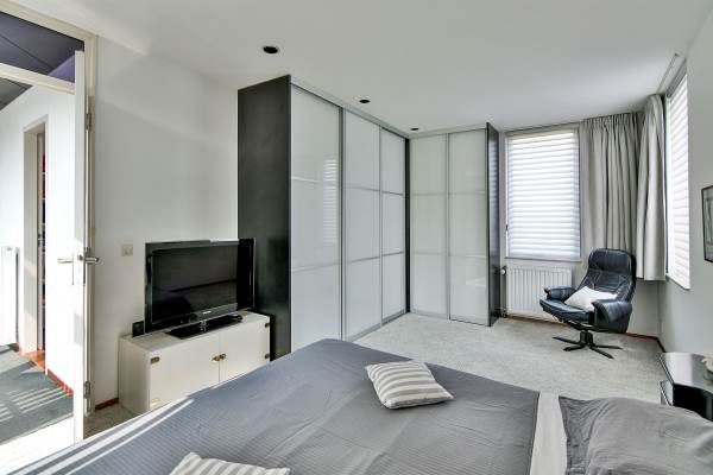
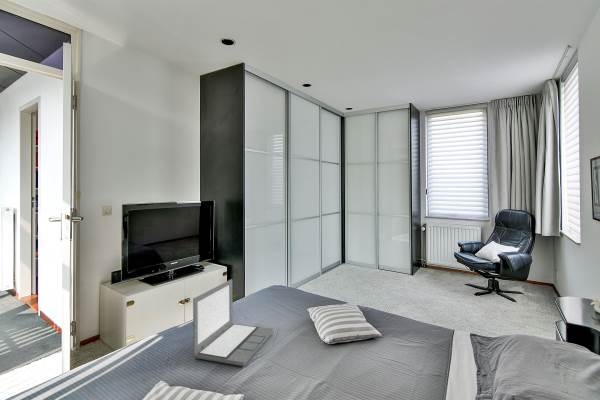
+ laptop [192,278,274,367]
